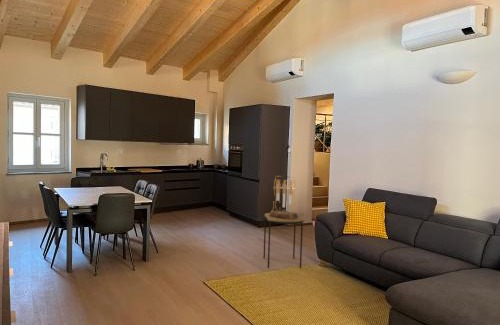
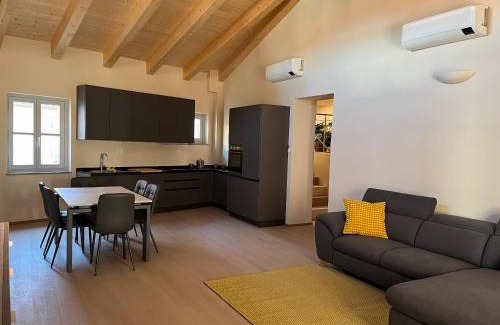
- side table [262,212,305,269]
- table lamp [269,175,306,219]
